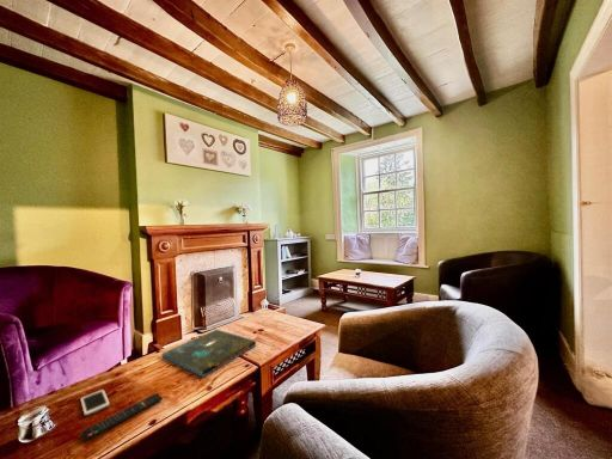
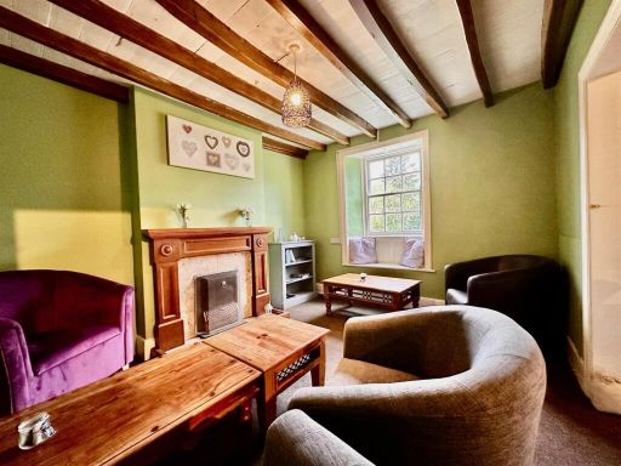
- cell phone [79,388,111,417]
- remote control [81,392,164,442]
- board game [161,329,257,378]
